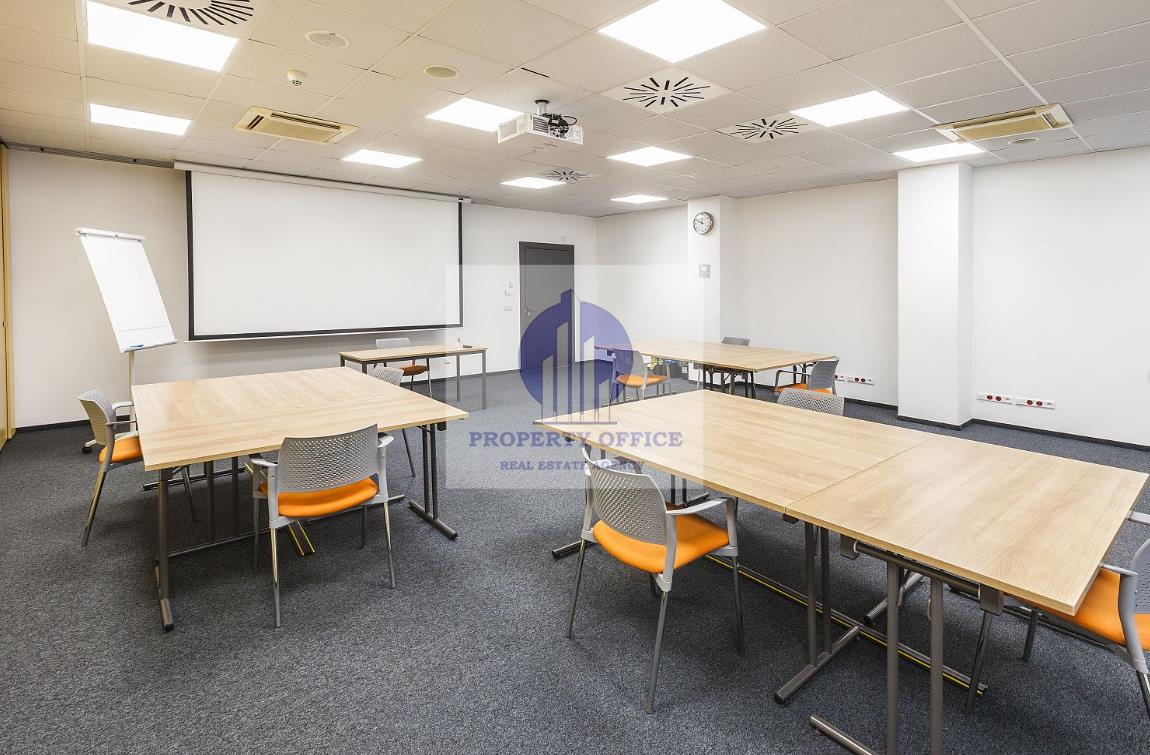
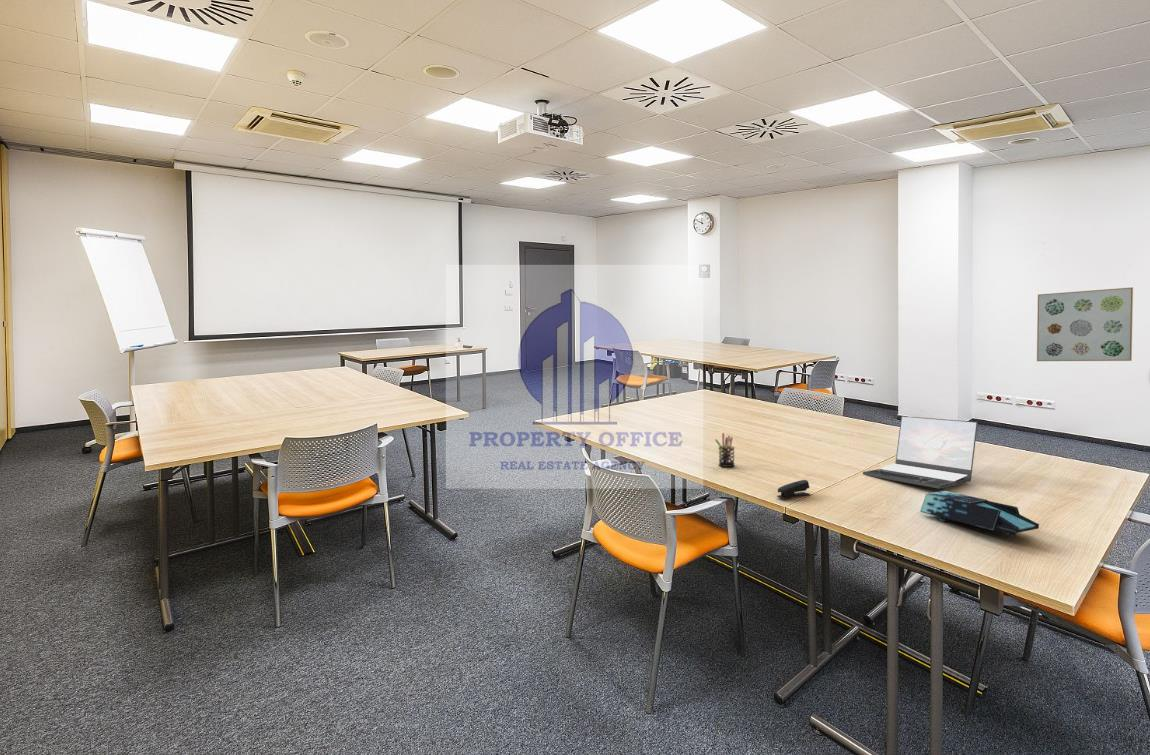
+ book [919,490,1040,537]
+ laptop [862,415,979,489]
+ stapler [776,479,810,499]
+ pen holder [714,432,736,468]
+ wall art [1036,287,1134,362]
